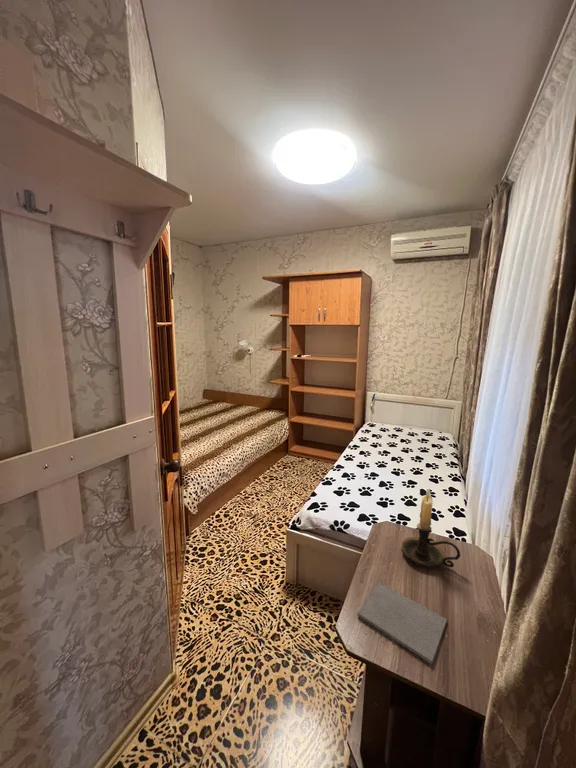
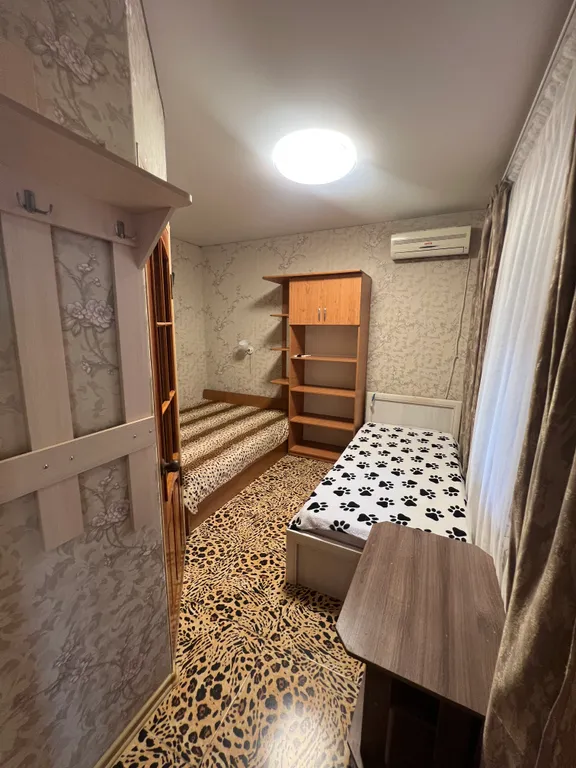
- notepad [356,581,448,666]
- candle holder [400,487,461,569]
